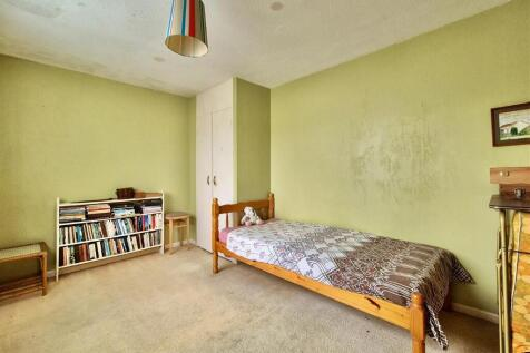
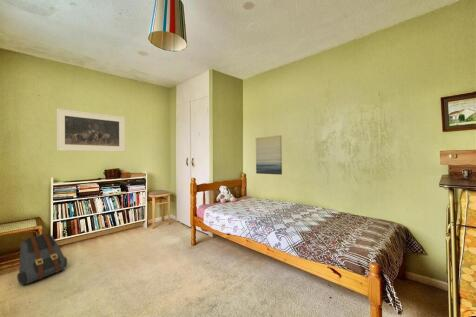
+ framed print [56,107,126,153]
+ backpack [16,233,68,286]
+ wall art [255,134,283,175]
